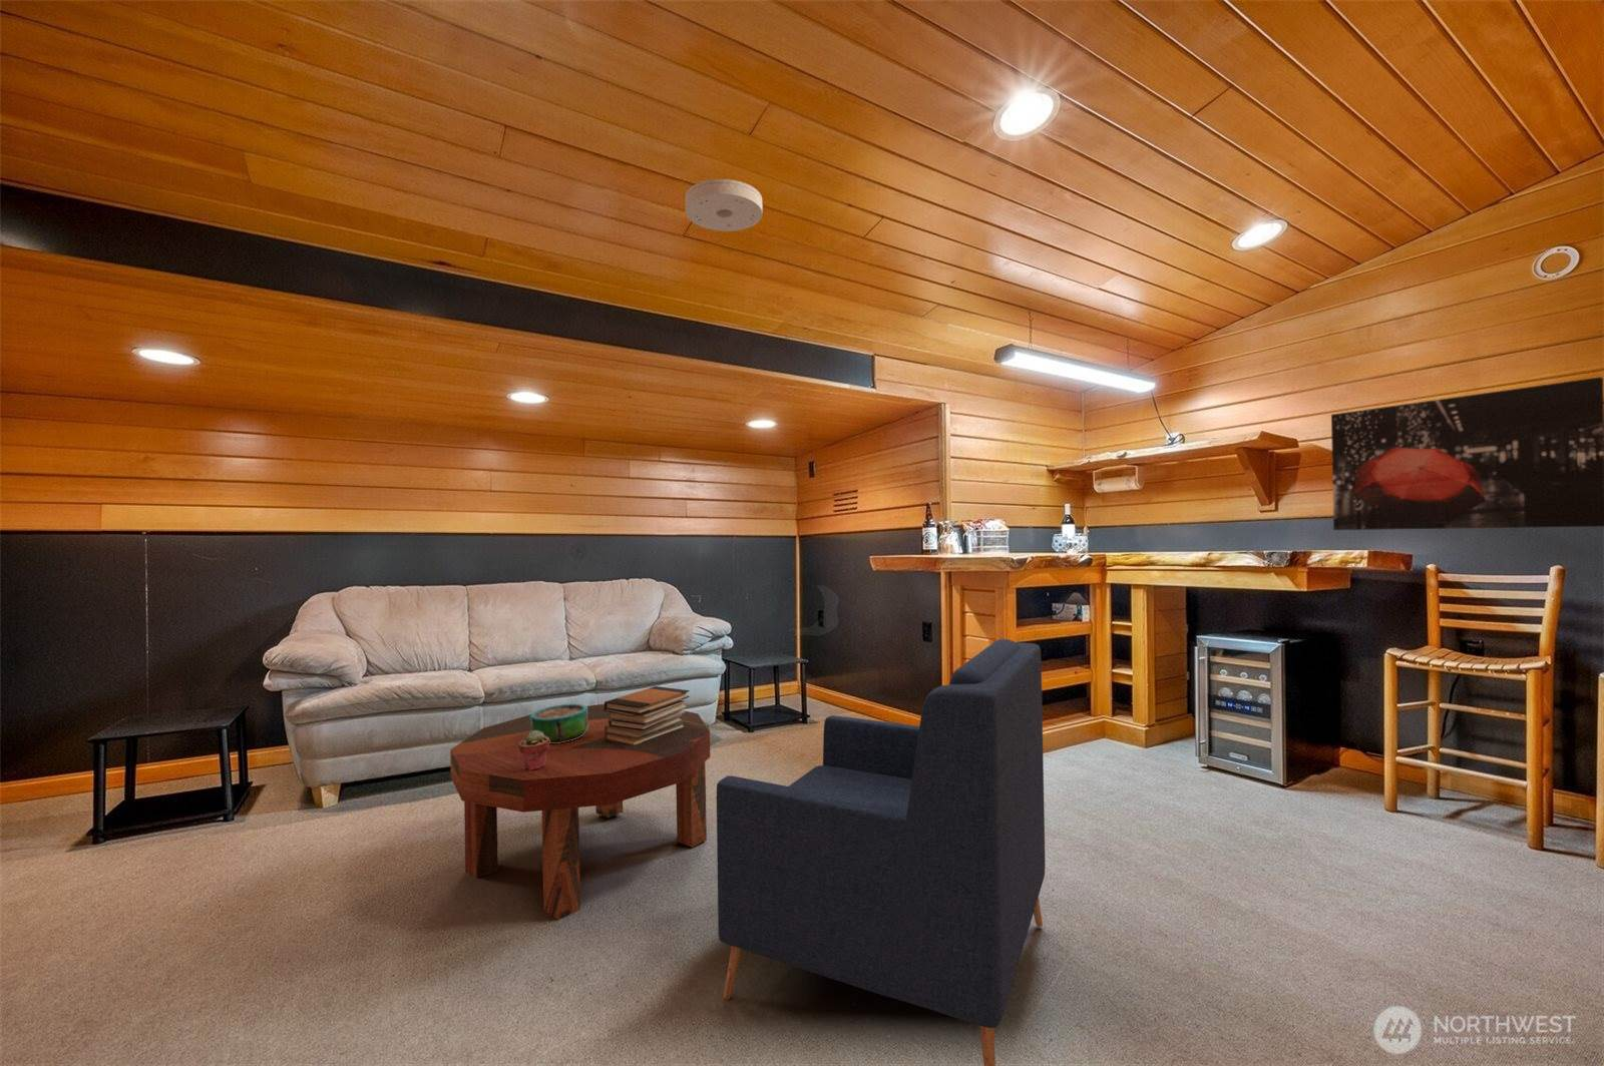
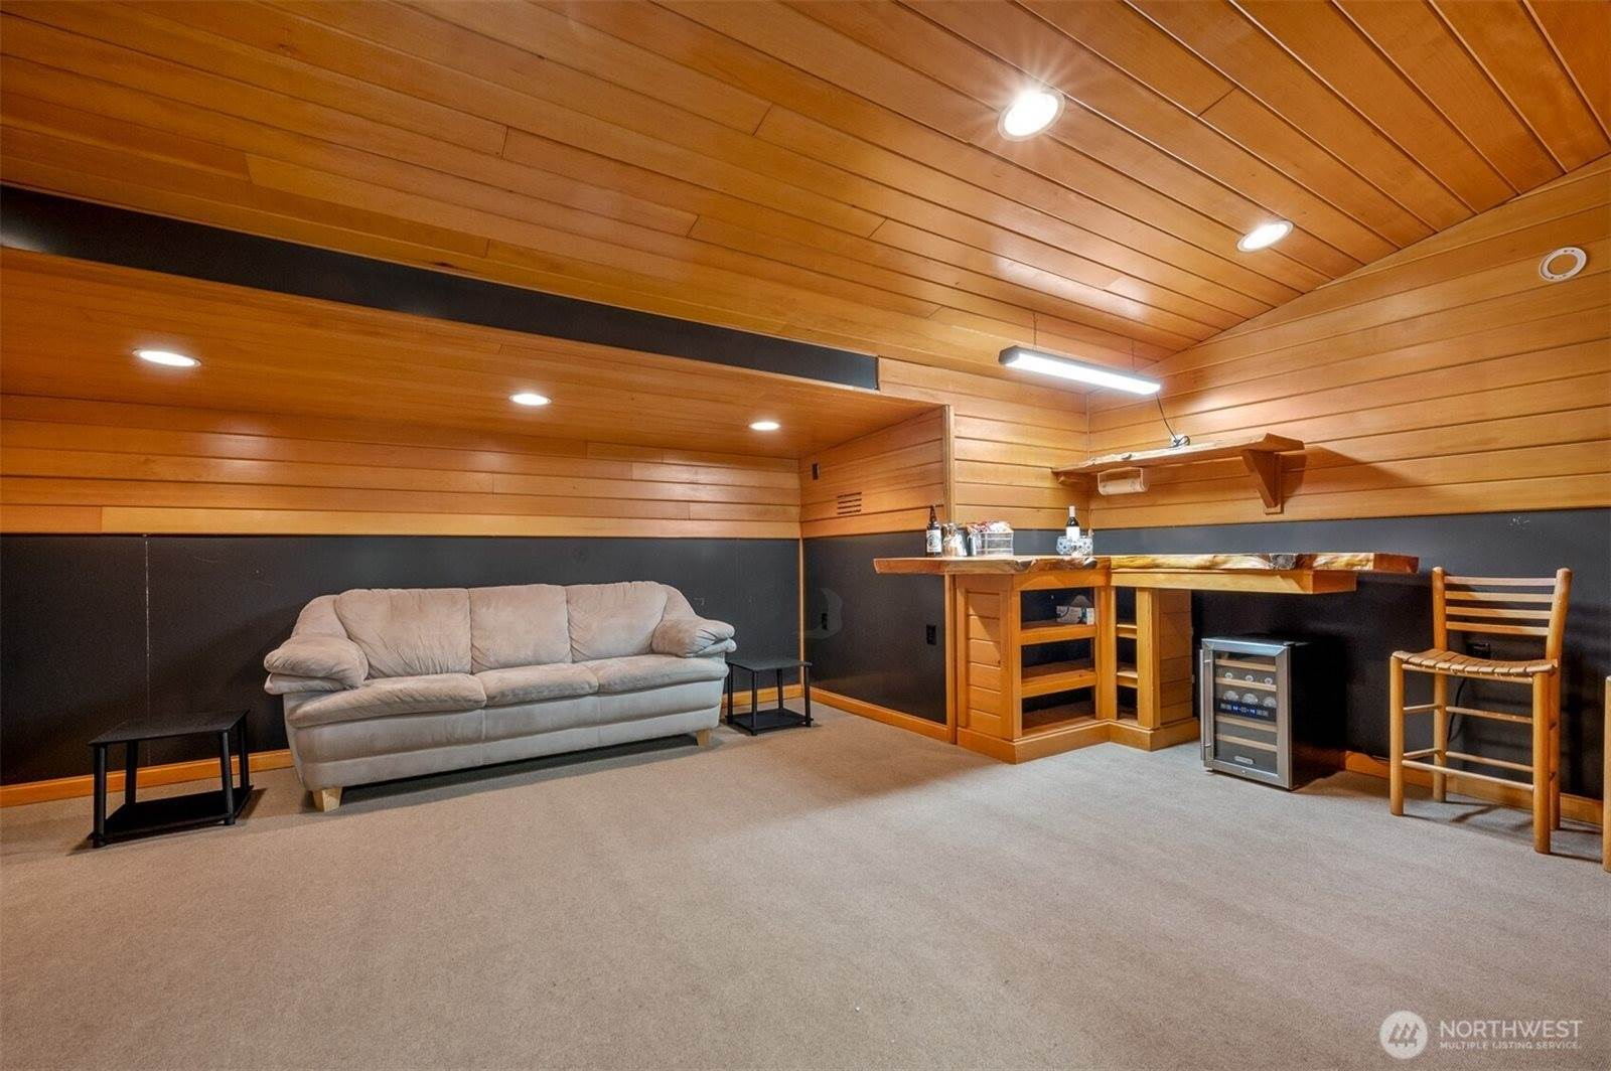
- coffee table [449,703,710,921]
- armchair [716,638,1046,1066]
- wall art [1330,376,1604,531]
- smoke detector [684,178,764,232]
- book stack [603,685,690,746]
- potted succulent [519,730,550,771]
- decorative bowl [531,702,589,744]
